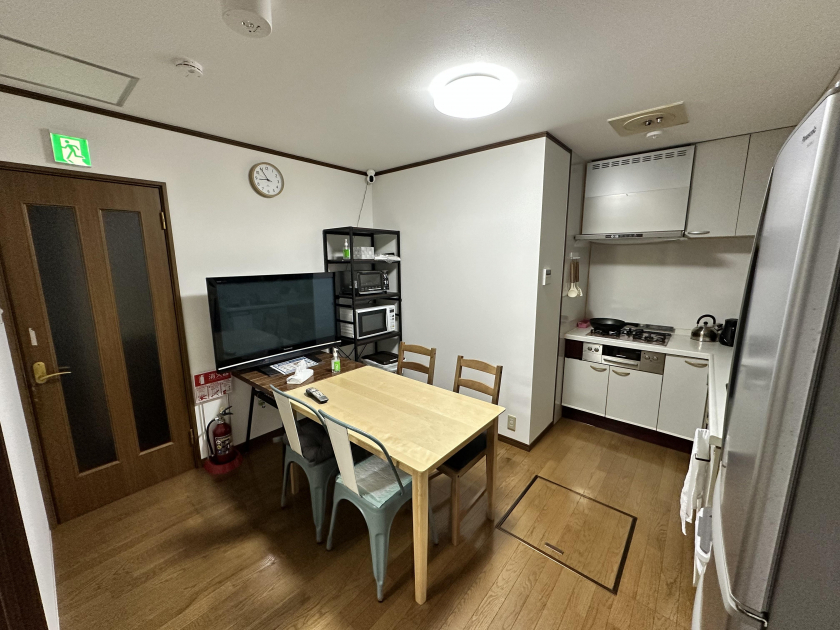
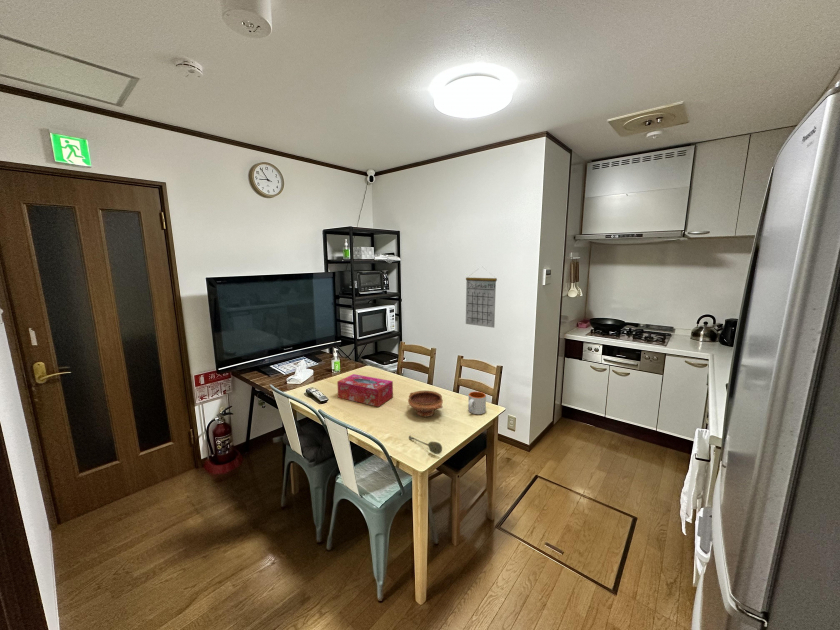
+ calendar [465,267,498,329]
+ soupspoon [408,435,443,455]
+ tissue box [336,373,394,408]
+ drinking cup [407,390,444,418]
+ mug [467,391,487,415]
